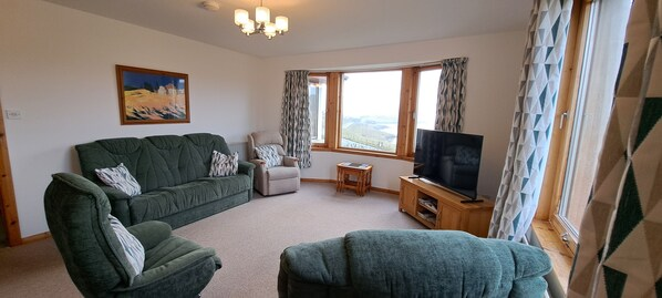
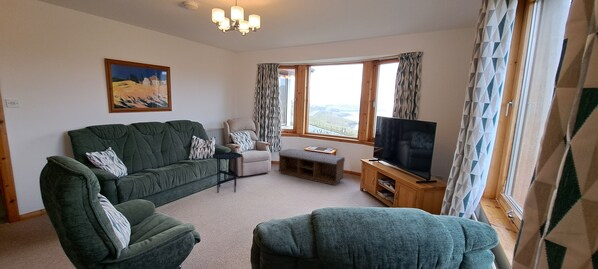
+ bench [277,148,346,186]
+ side table [212,151,242,194]
